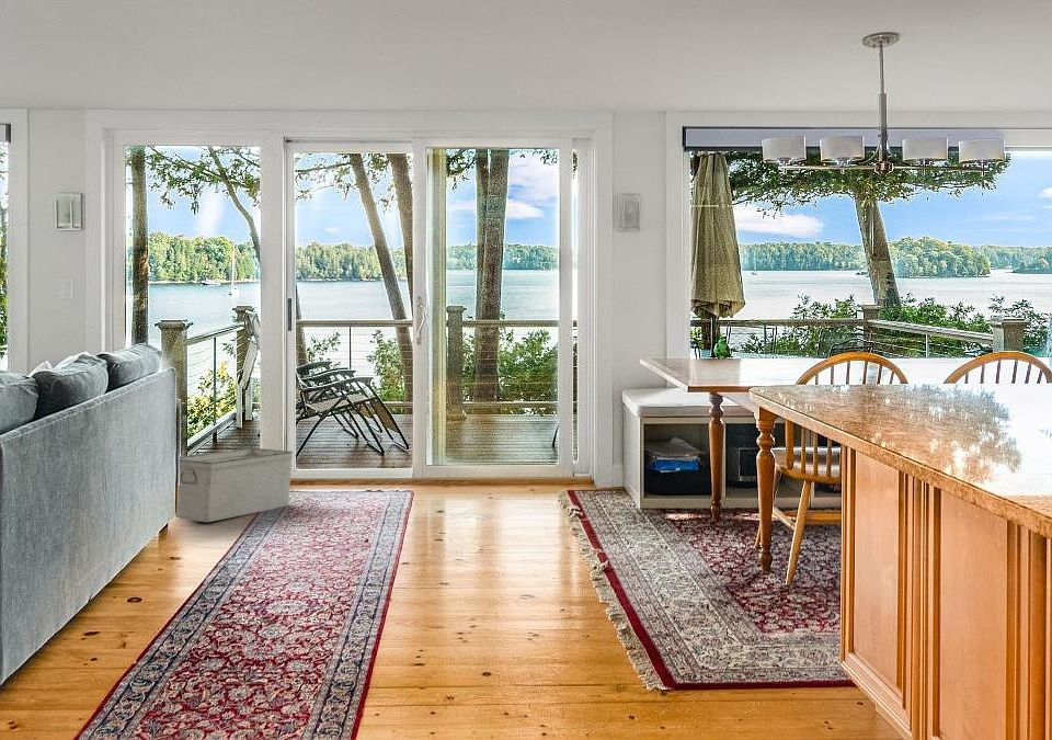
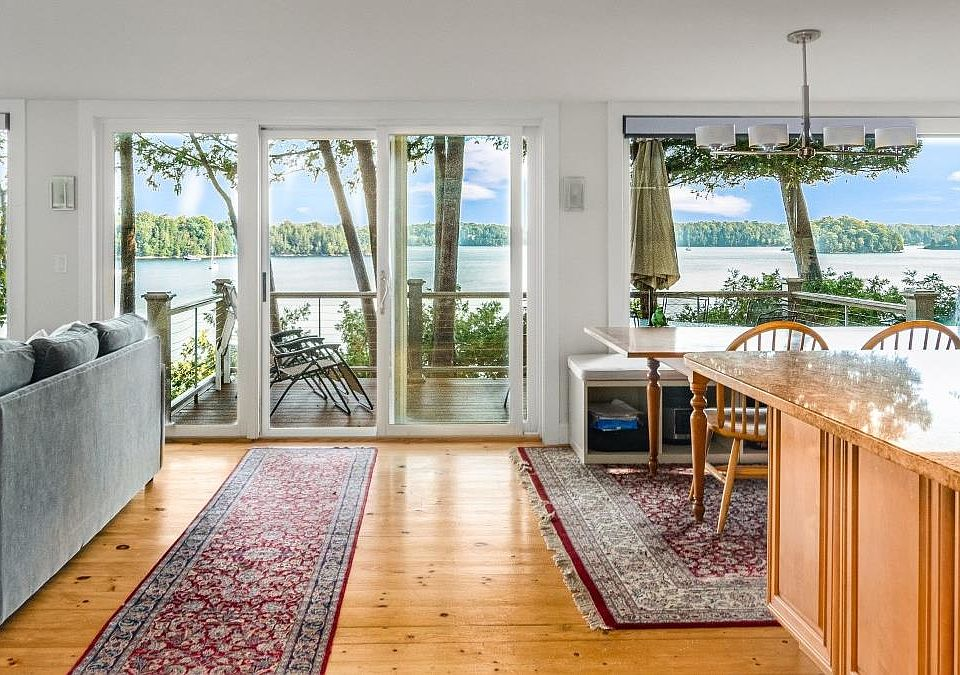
- storage bin [174,447,294,523]
